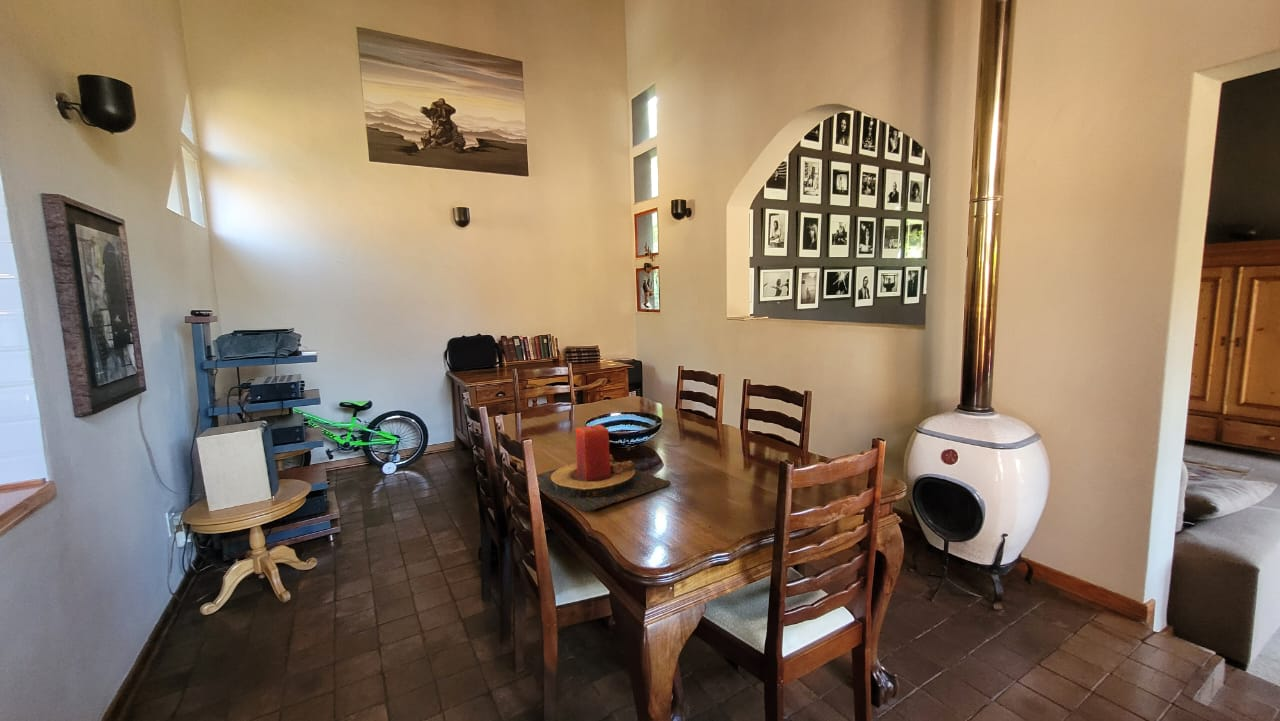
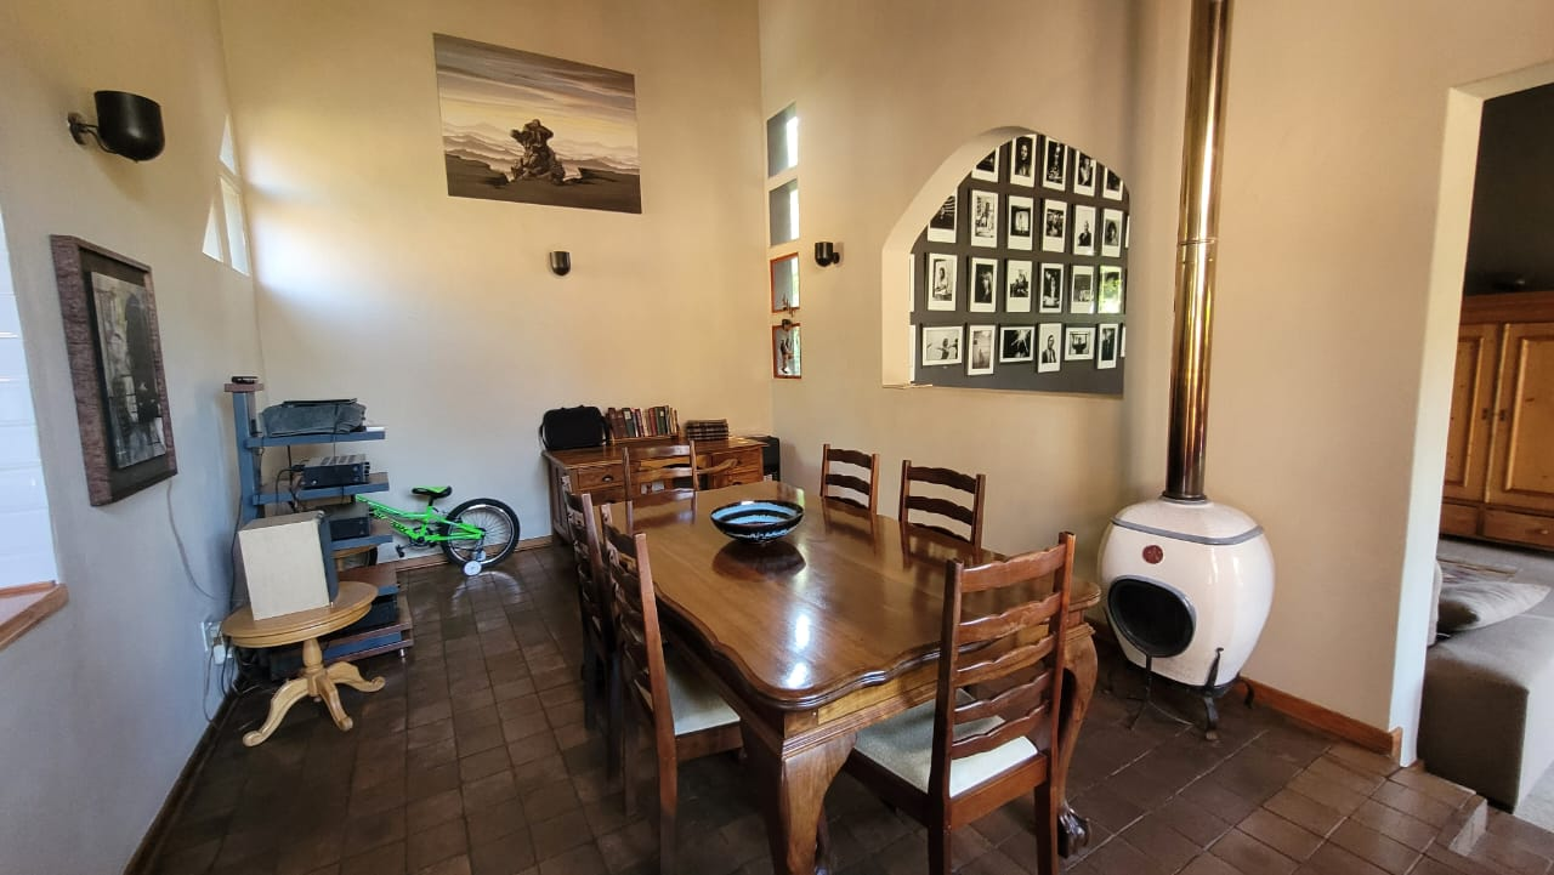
- candle [536,423,672,514]
